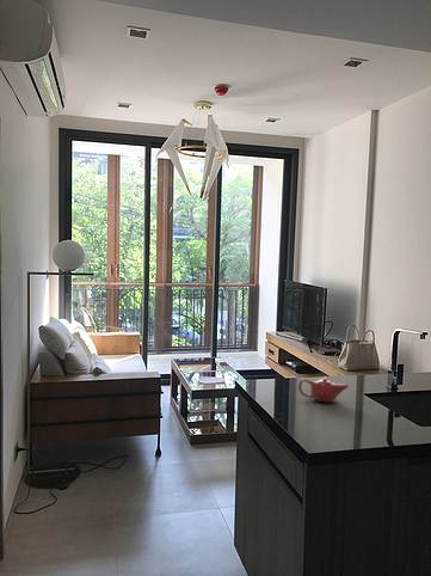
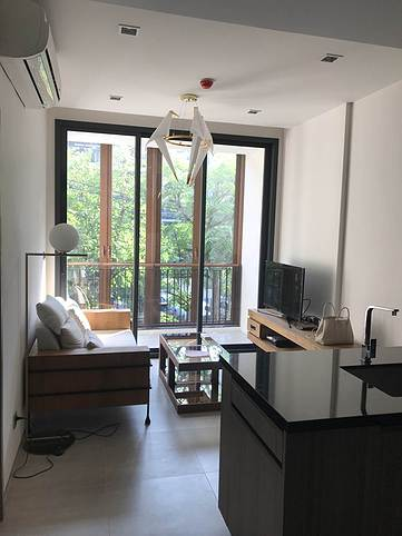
- teapot [297,376,351,404]
